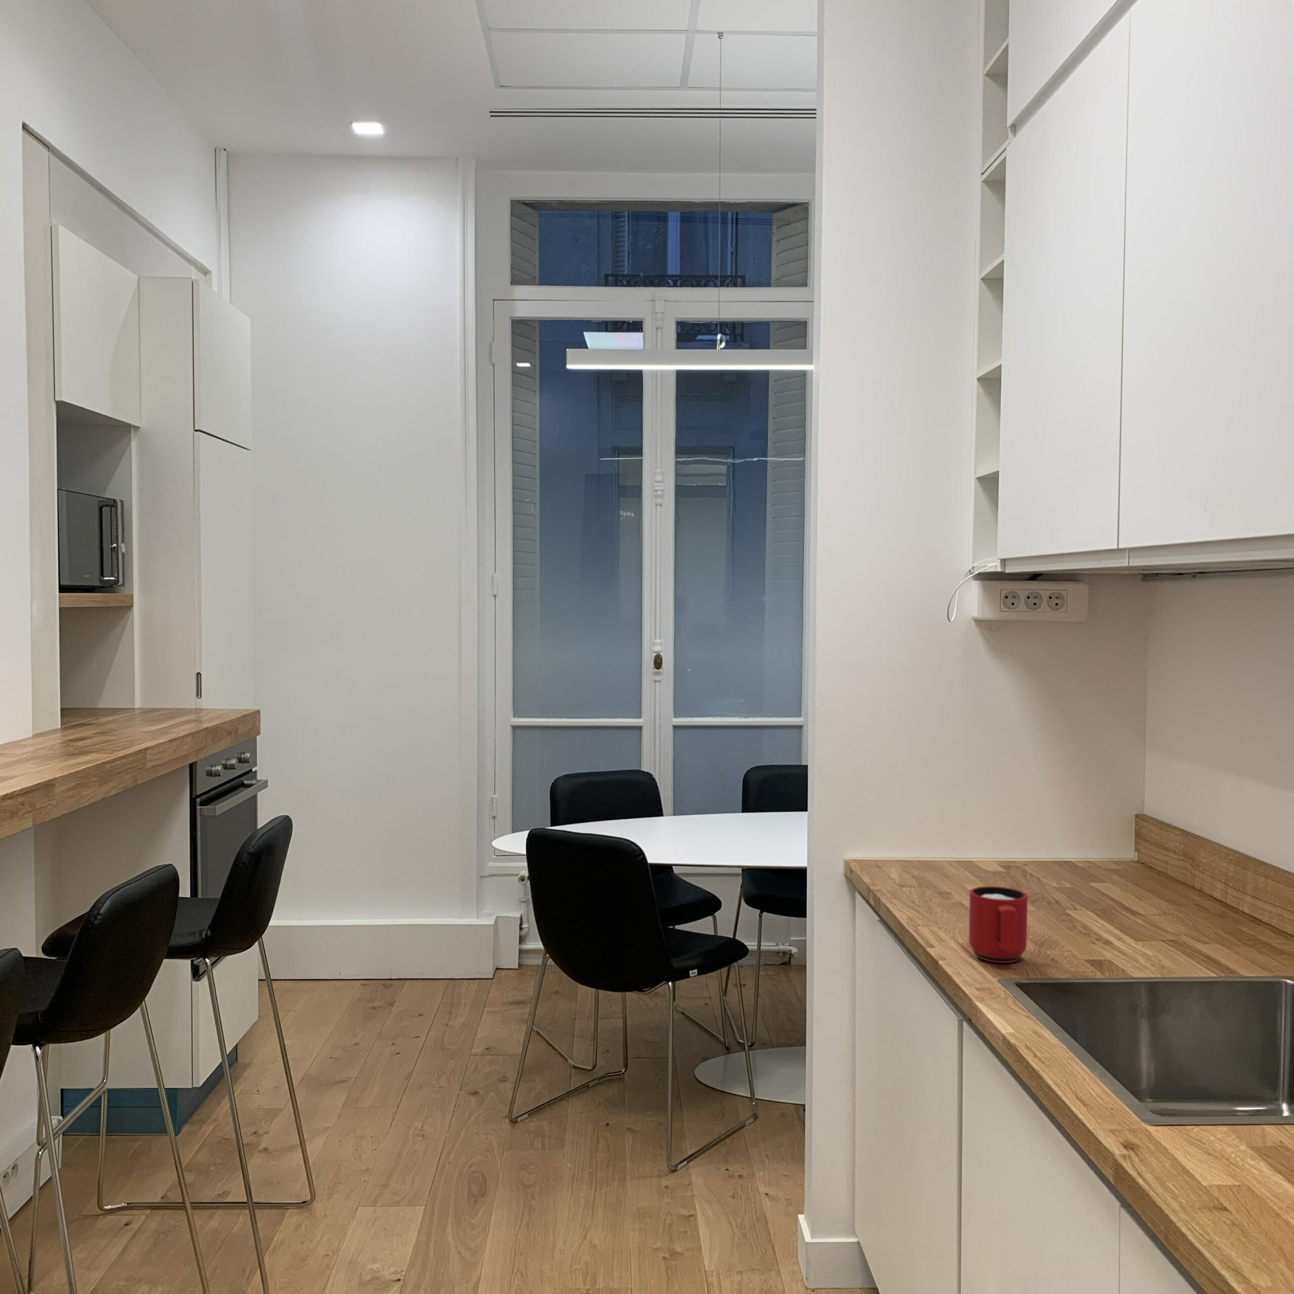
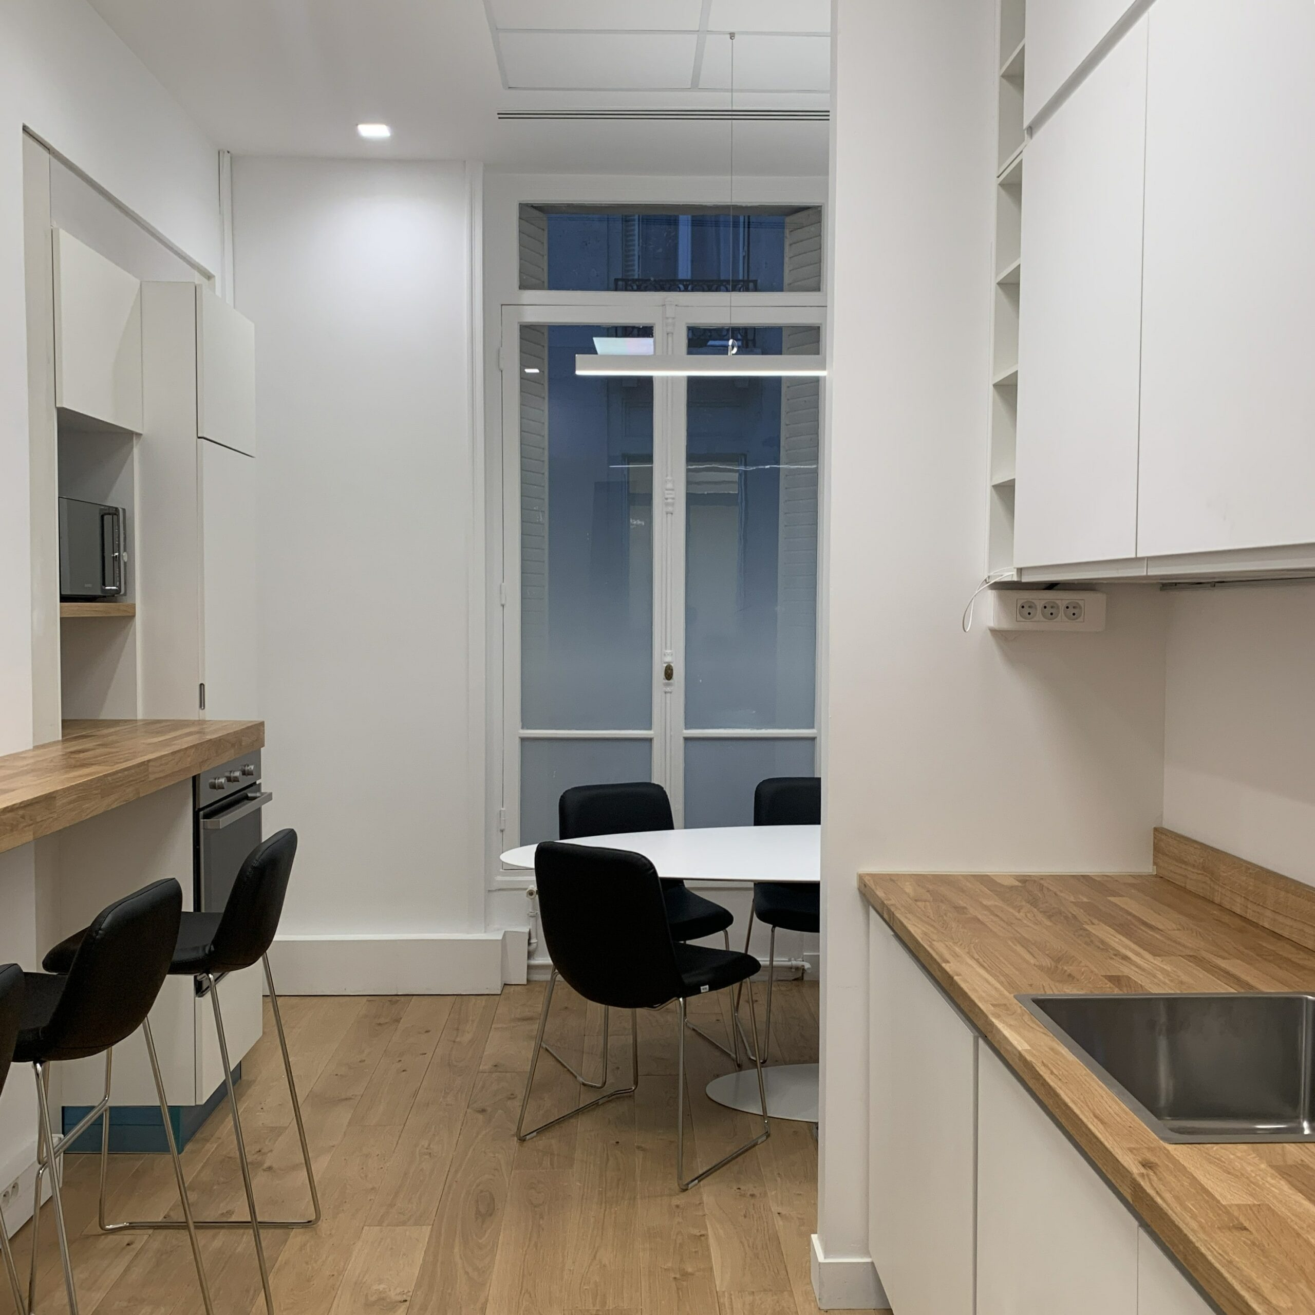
- mug [968,886,1029,963]
